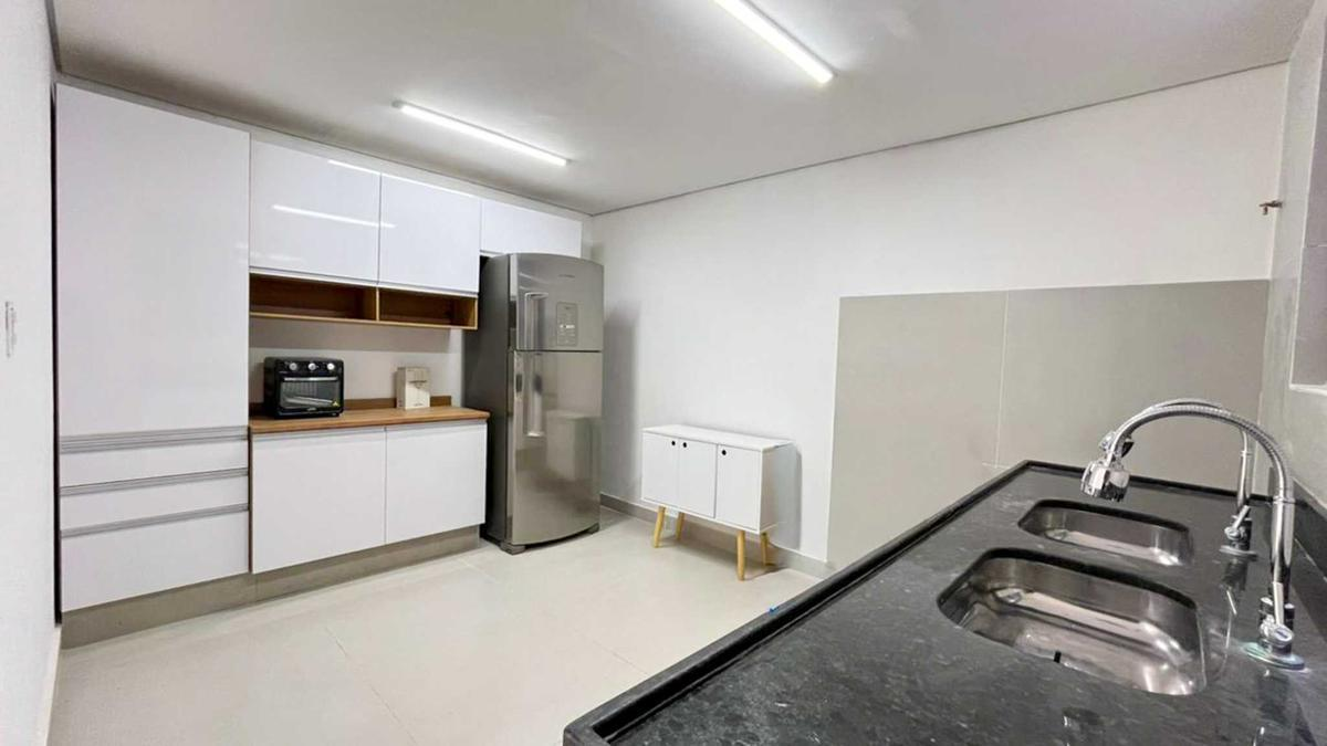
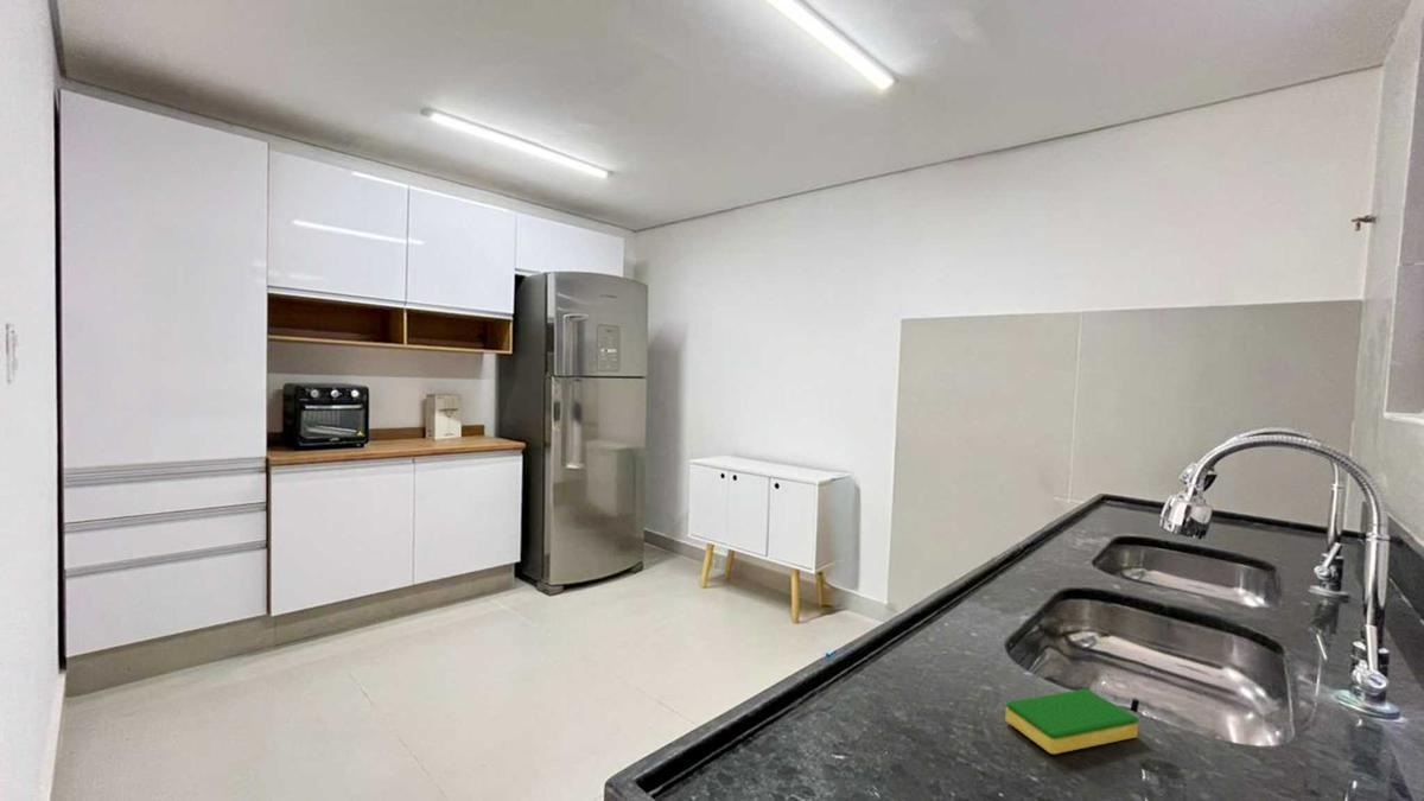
+ dish sponge [1004,688,1139,755]
